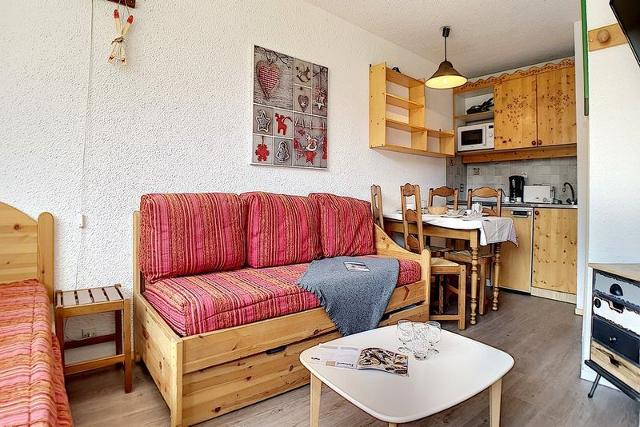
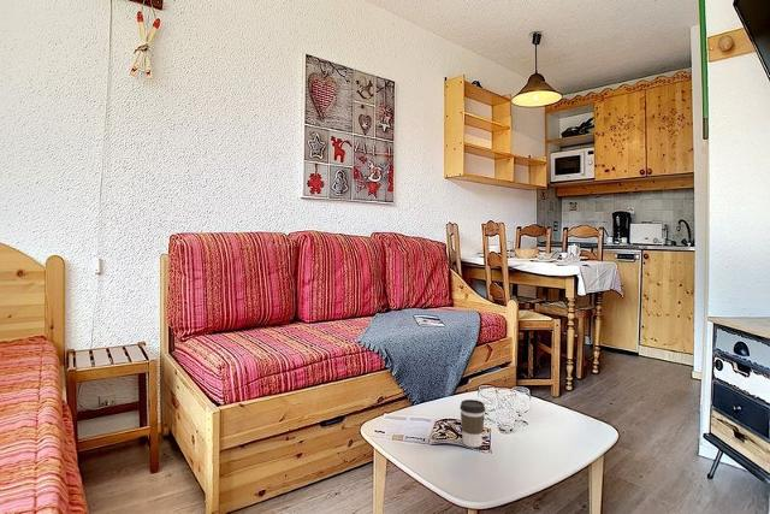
+ coffee cup [458,398,486,448]
